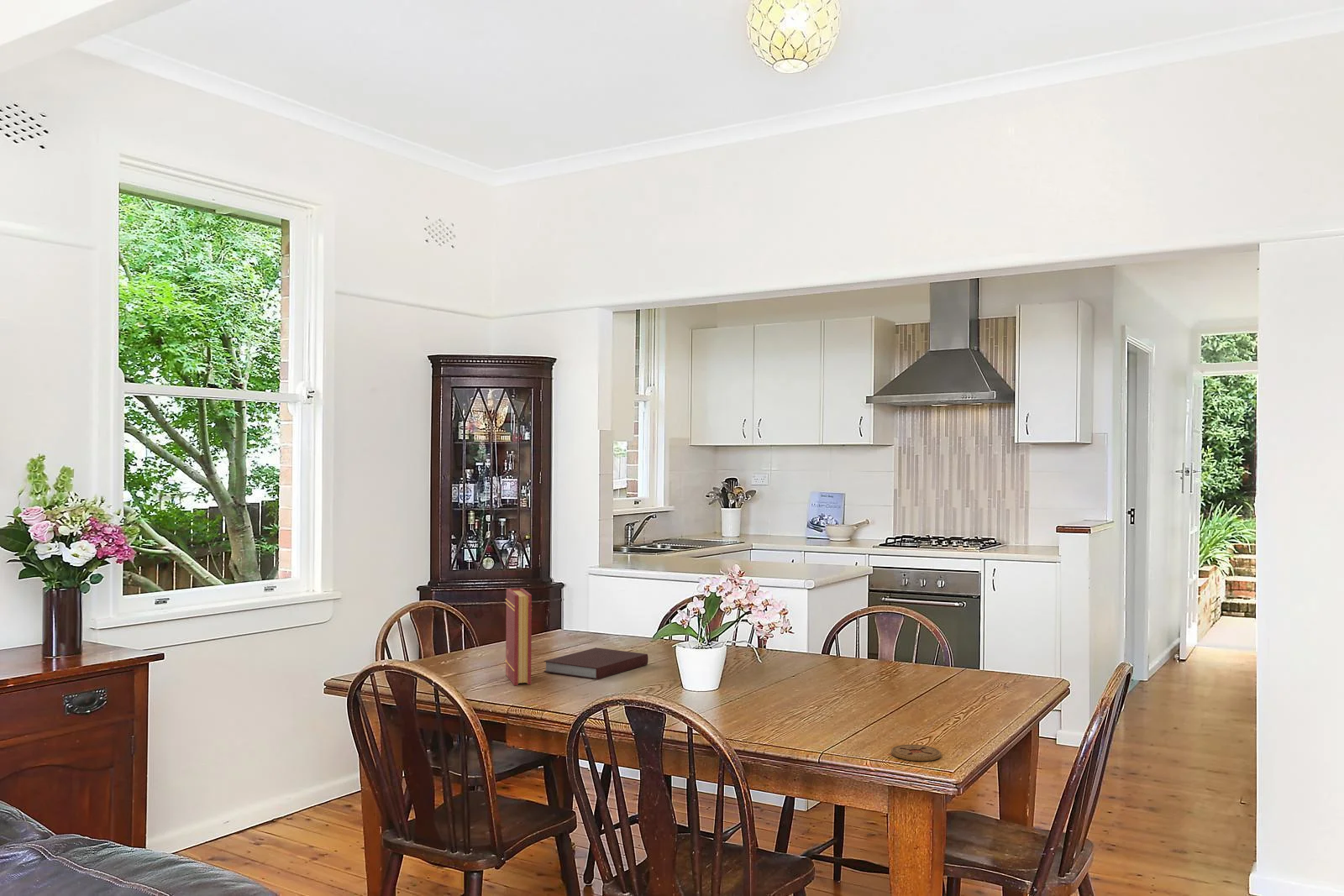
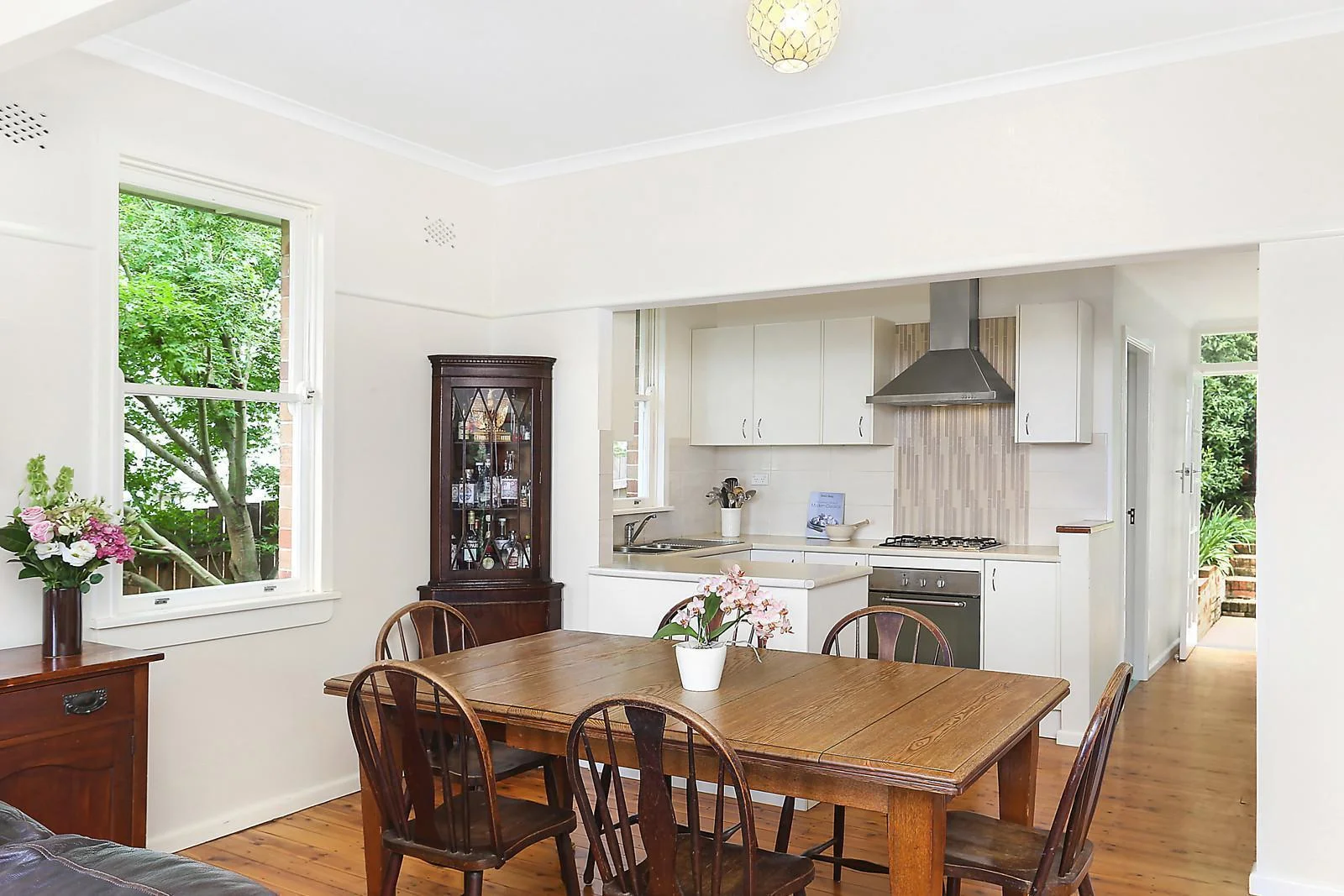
- notebook [543,647,649,680]
- book [504,588,533,686]
- coaster [890,744,942,762]
